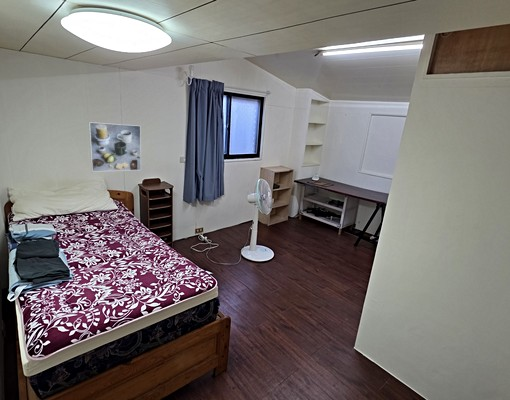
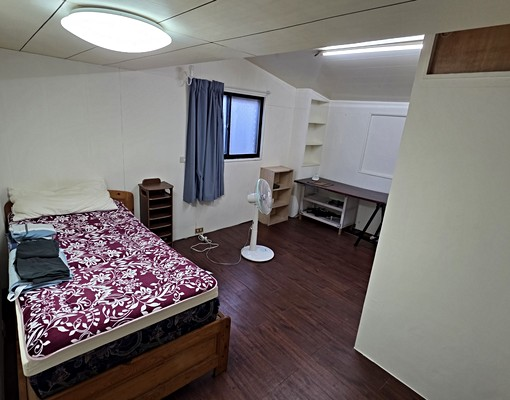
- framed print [88,121,142,173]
